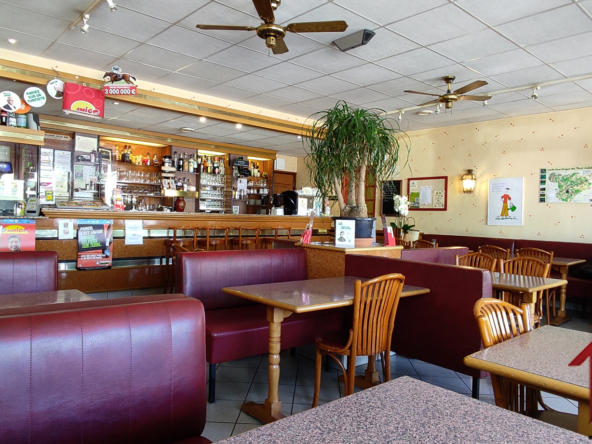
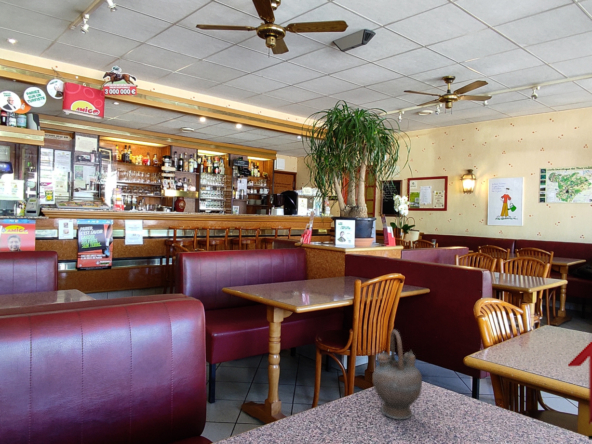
+ teapot [372,329,423,420]
